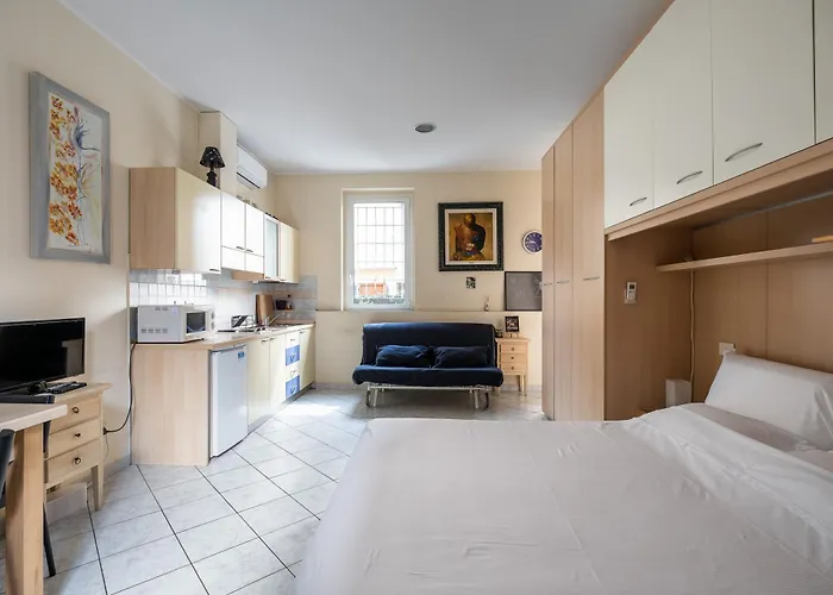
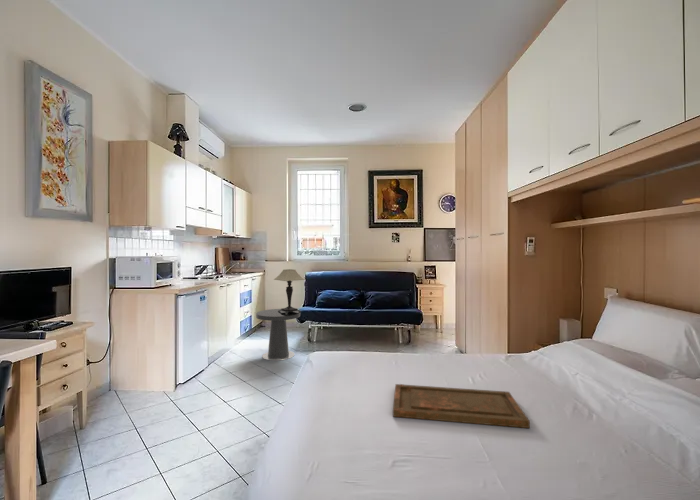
+ tray [392,383,531,429]
+ table lamp [273,268,306,314]
+ side table [255,308,301,361]
